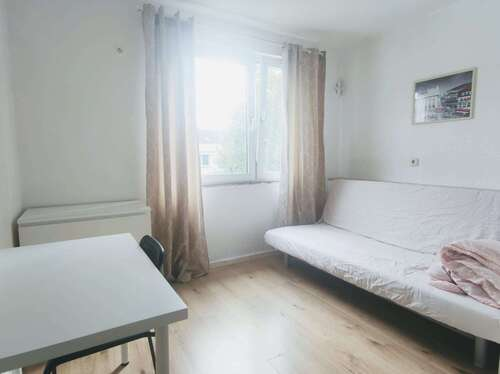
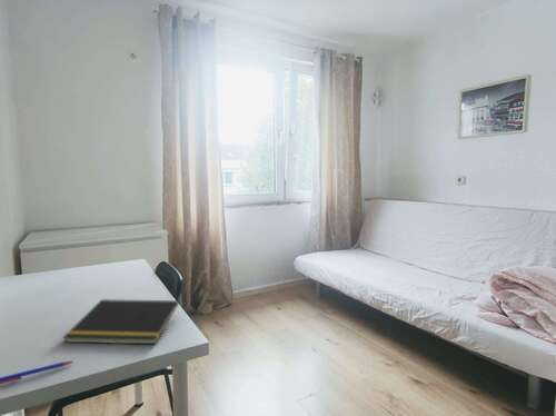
+ pen [0,360,75,385]
+ notepad [61,298,180,345]
